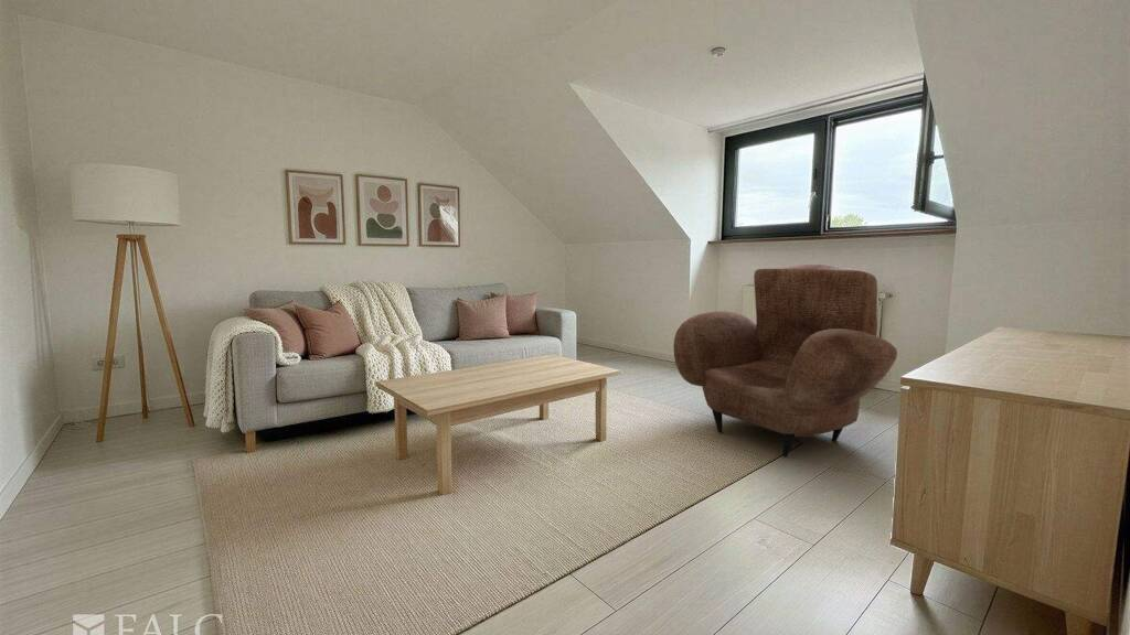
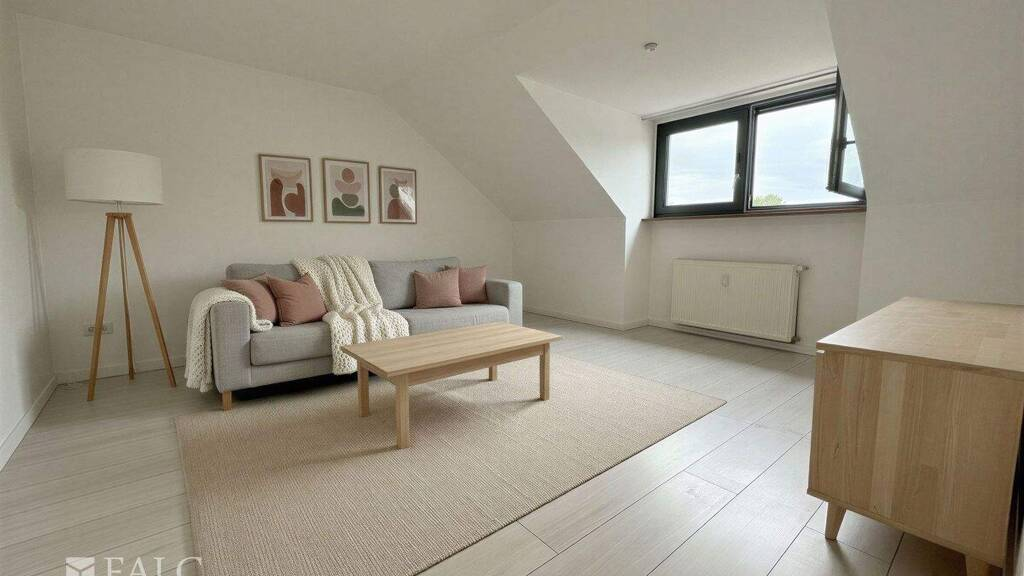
- armchair [672,262,898,459]
